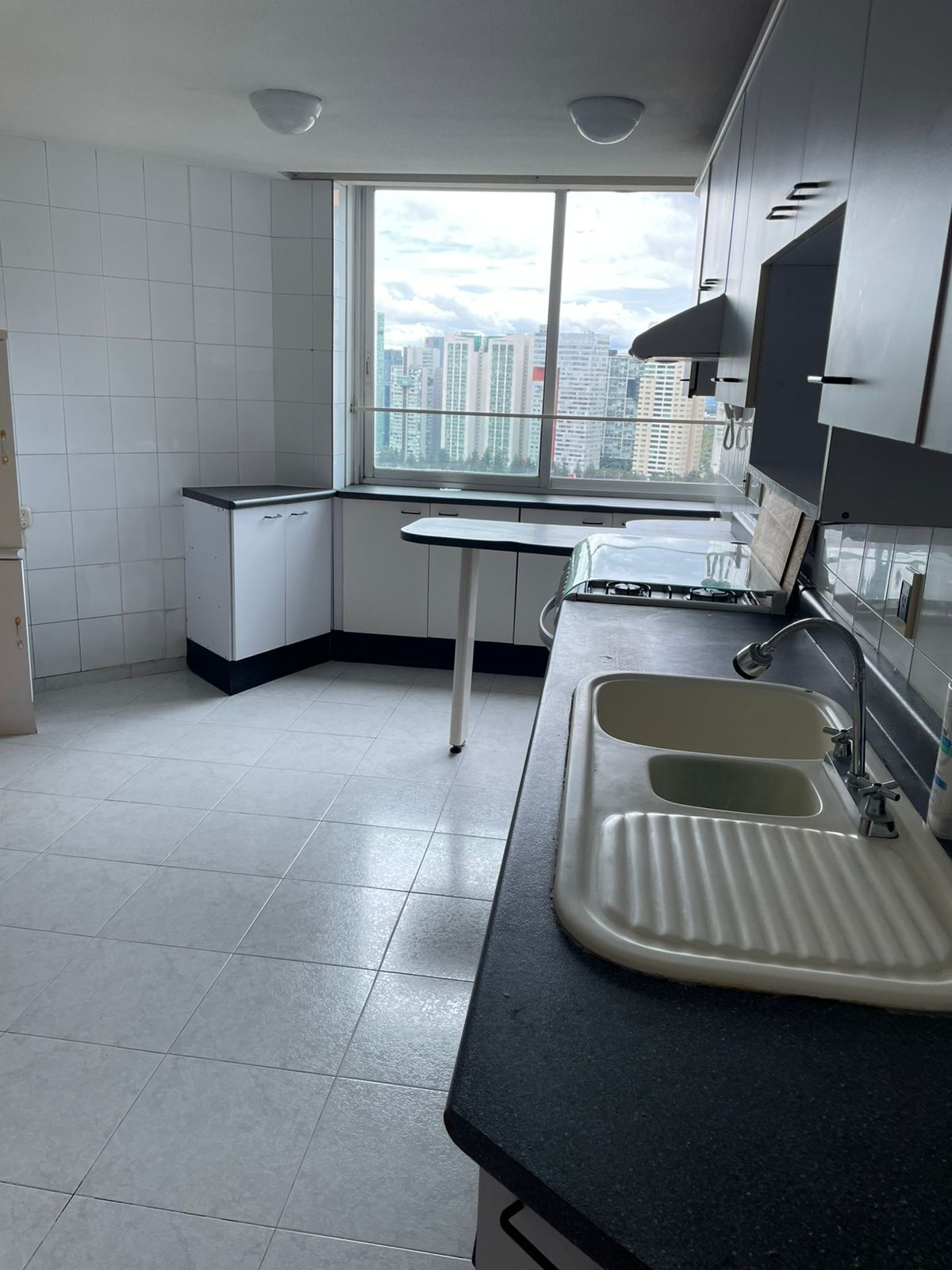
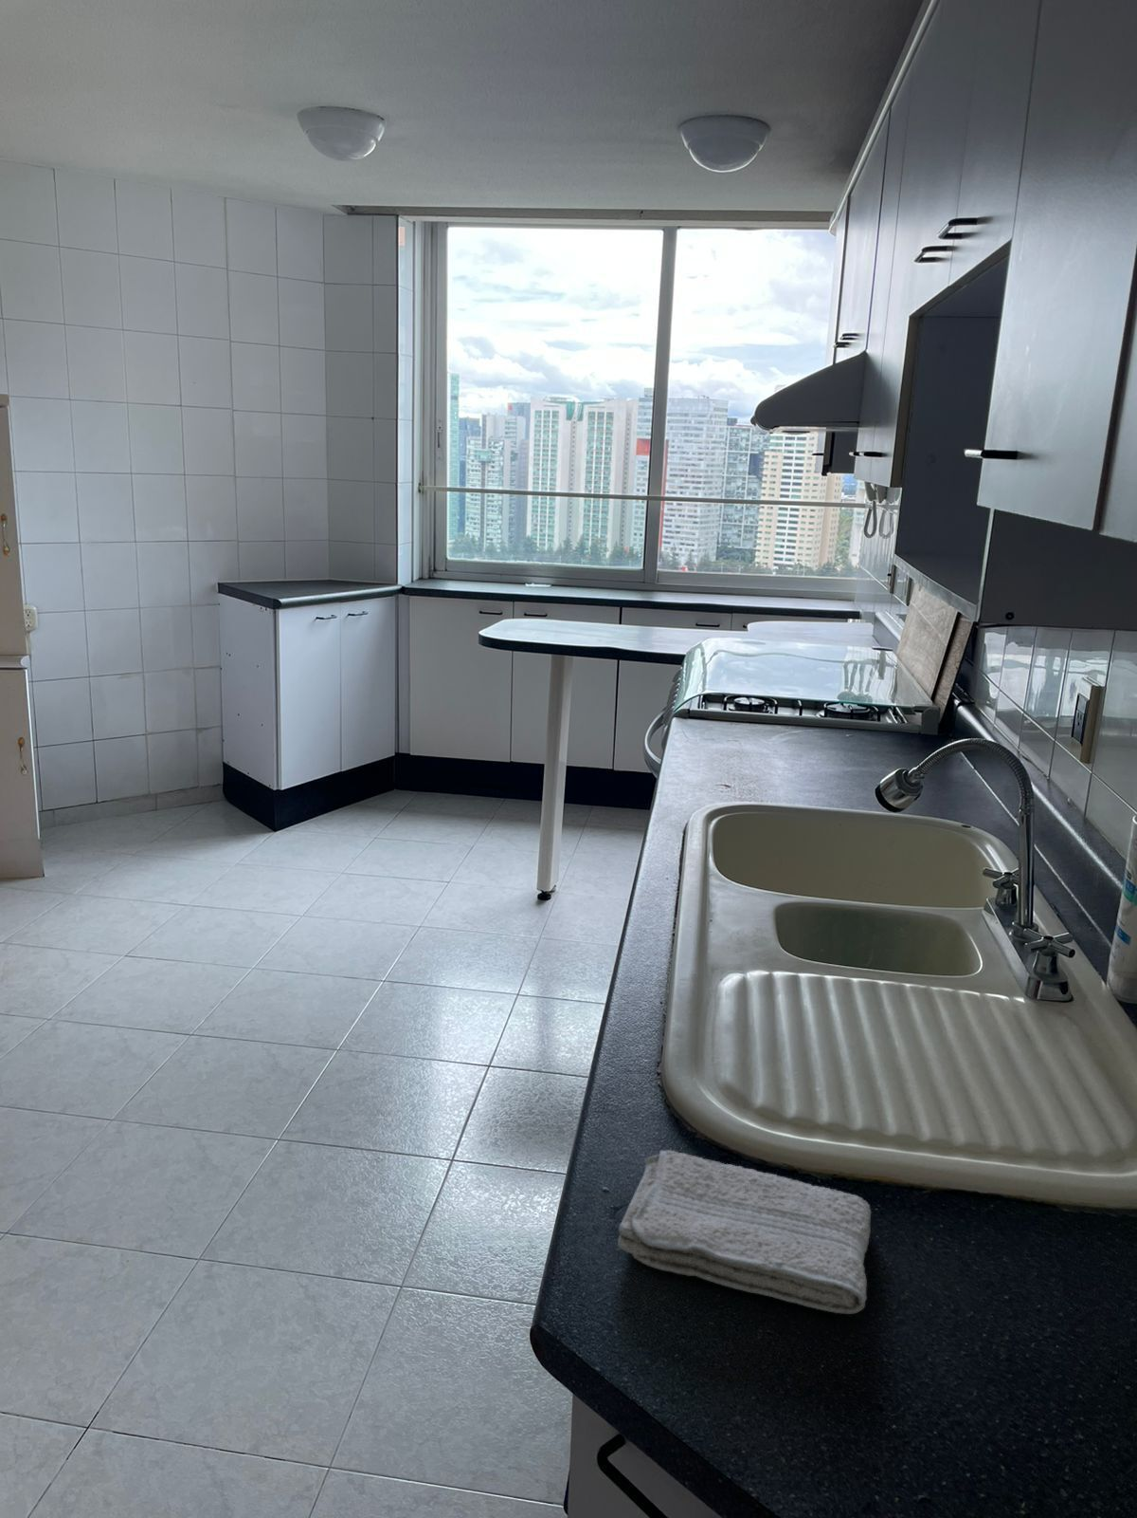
+ washcloth [616,1149,872,1315]
